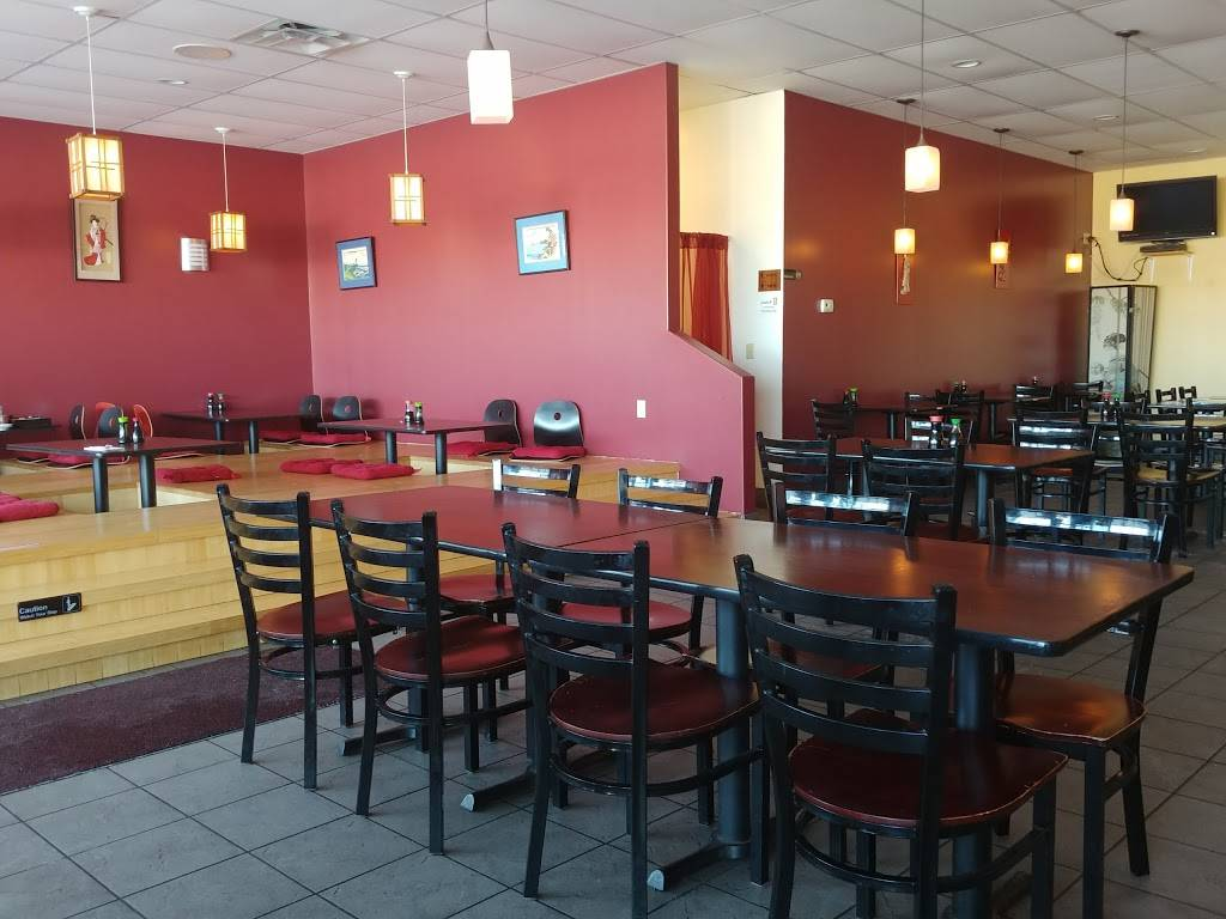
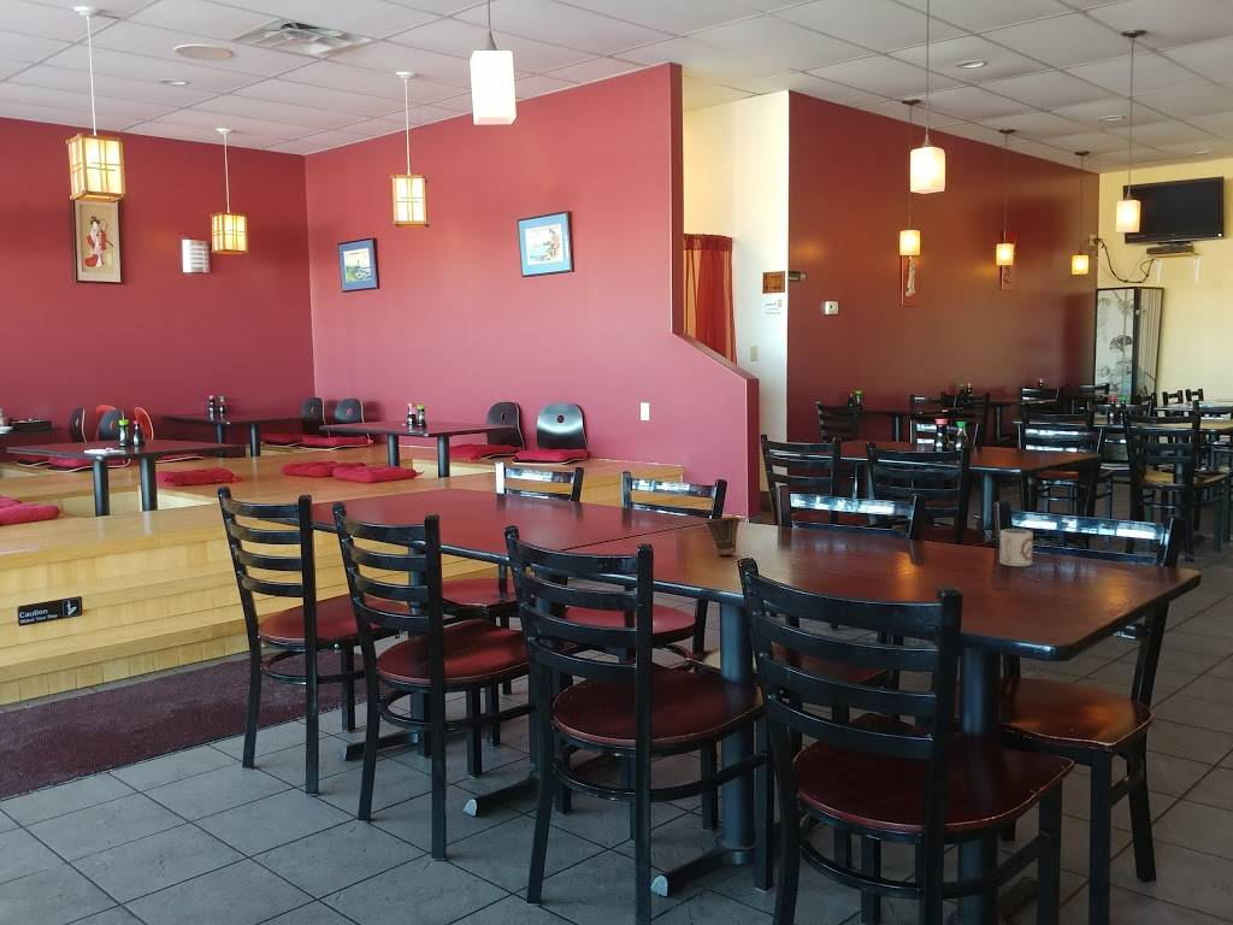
+ cup [704,515,741,556]
+ cup [998,528,1034,567]
